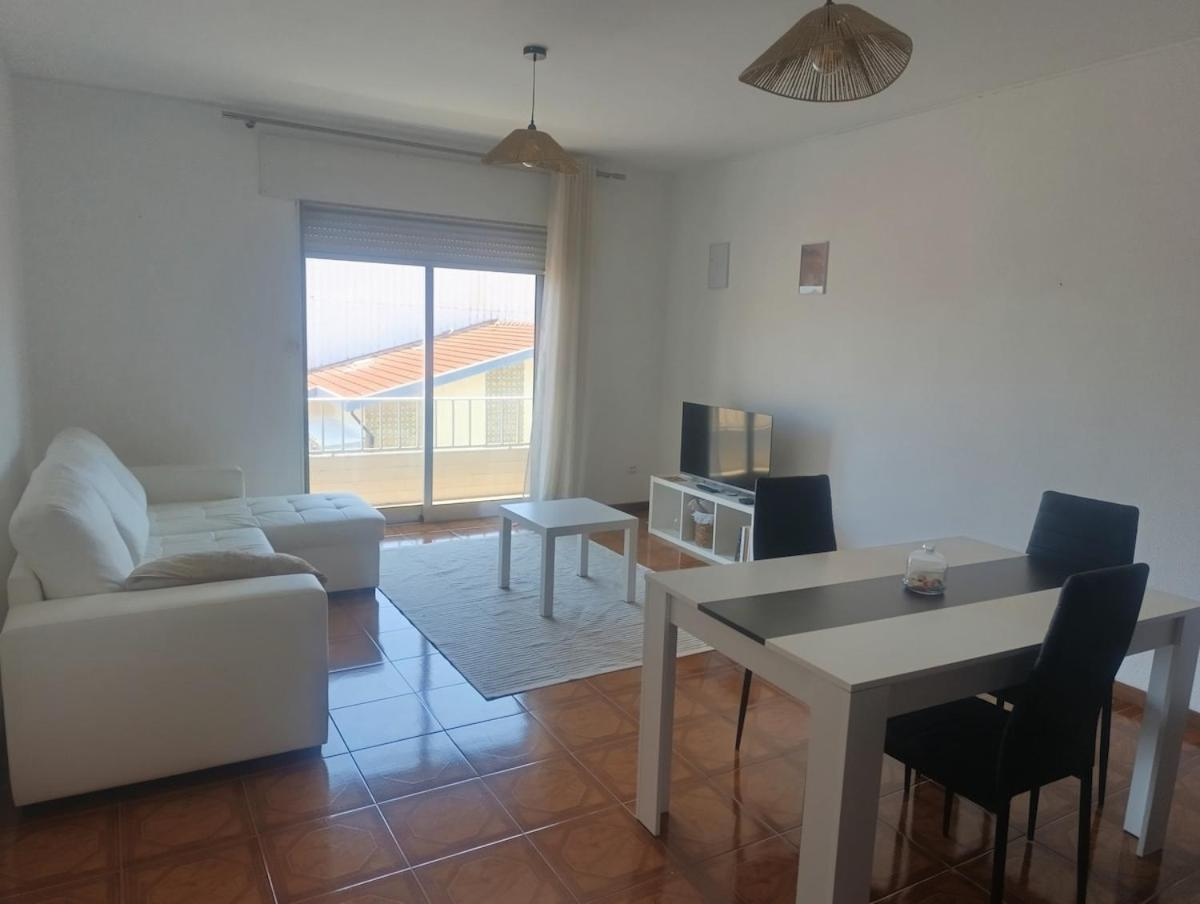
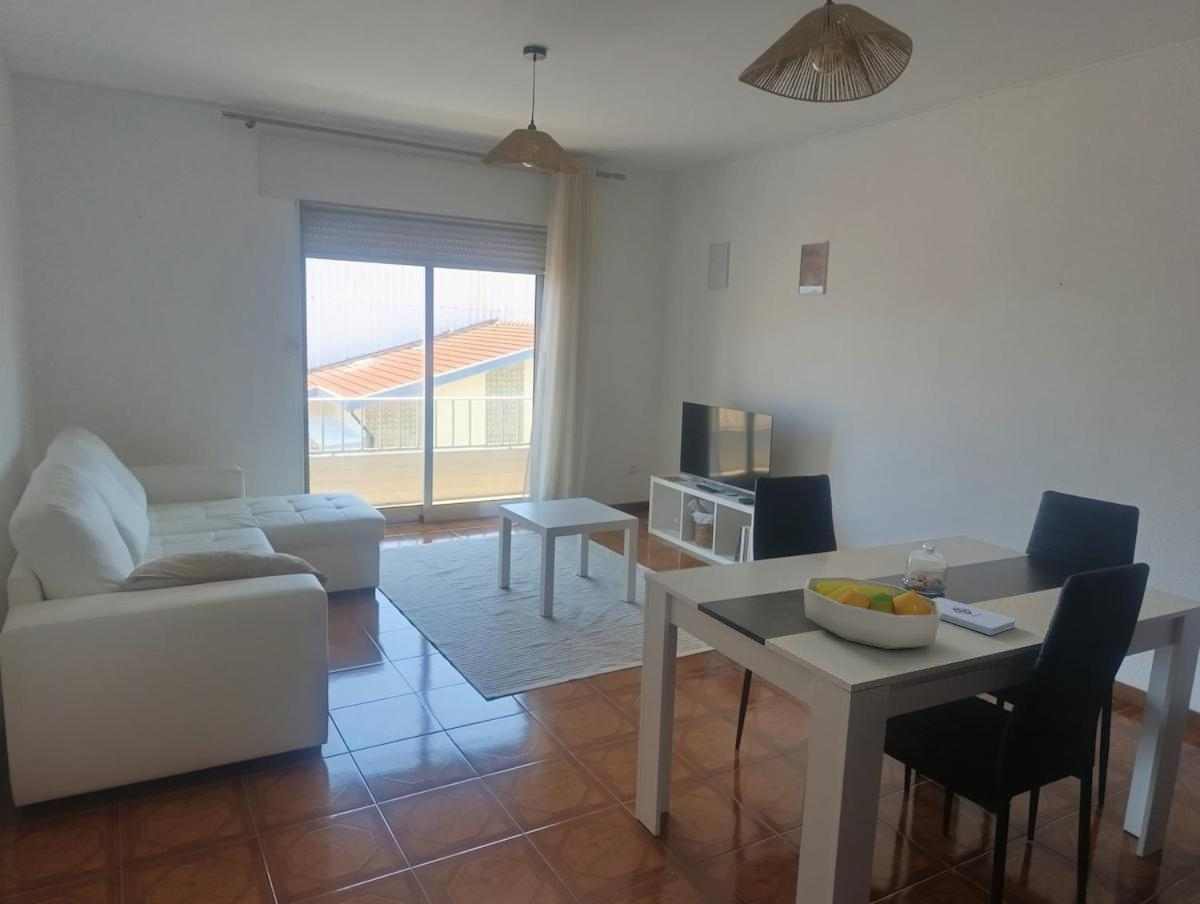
+ fruit bowl [803,576,942,650]
+ notepad [931,596,1017,636]
